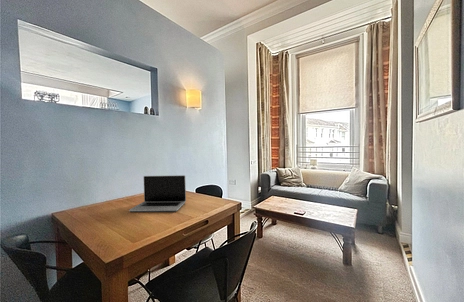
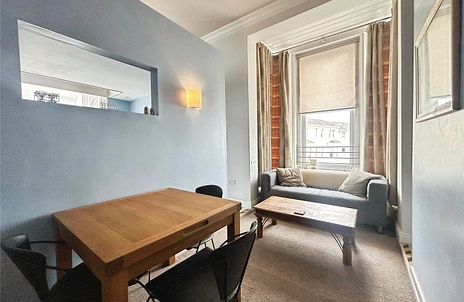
- laptop [128,174,187,212]
